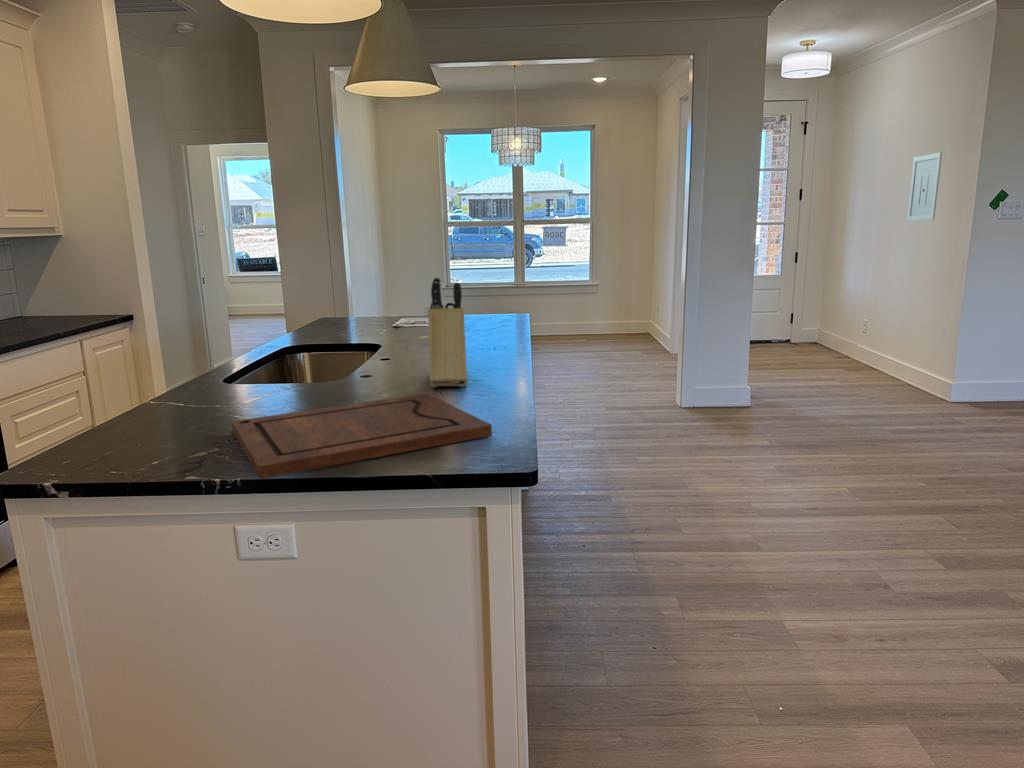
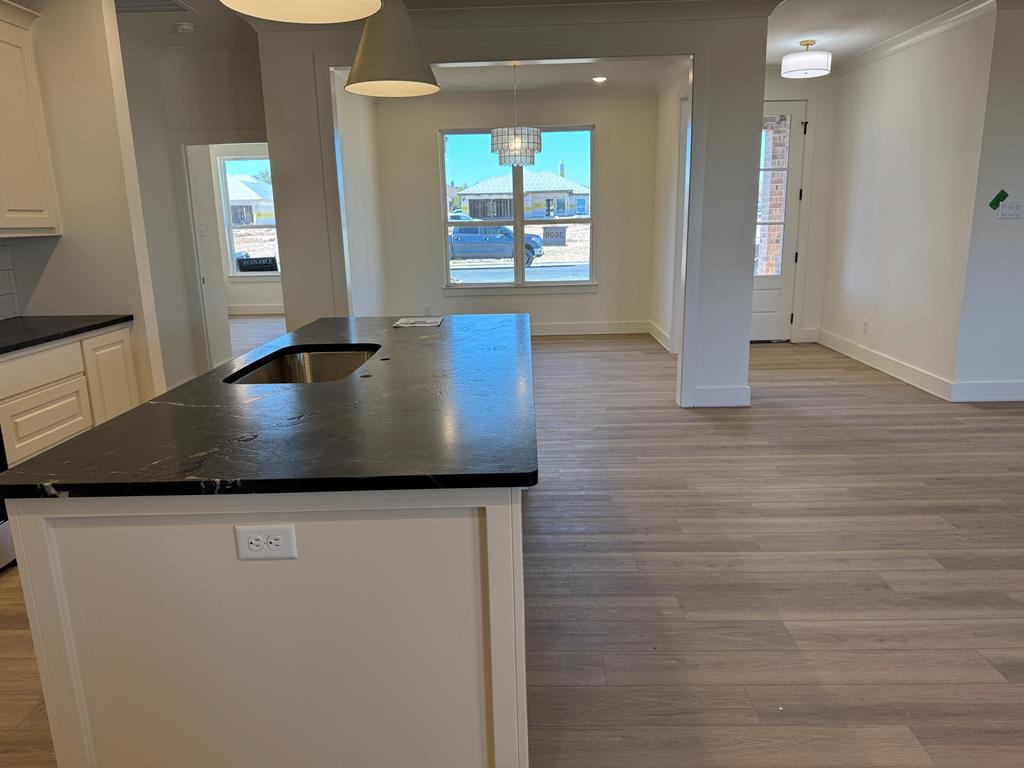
- wall art [906,151,943,222]
- cutting board [231,392,493,480]
- knife block [427,276,468,388]
